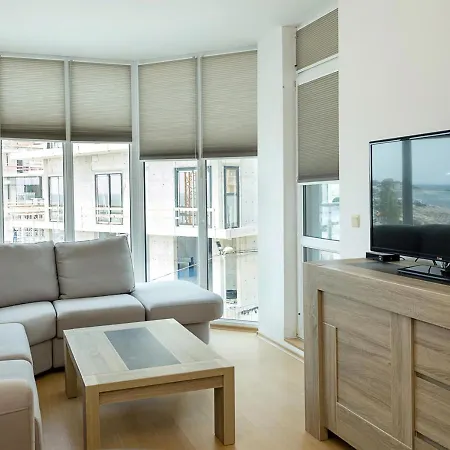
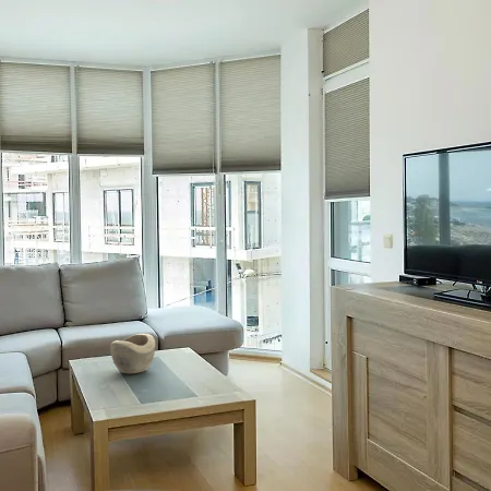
+ decorative bowl [109,333,157,374]
